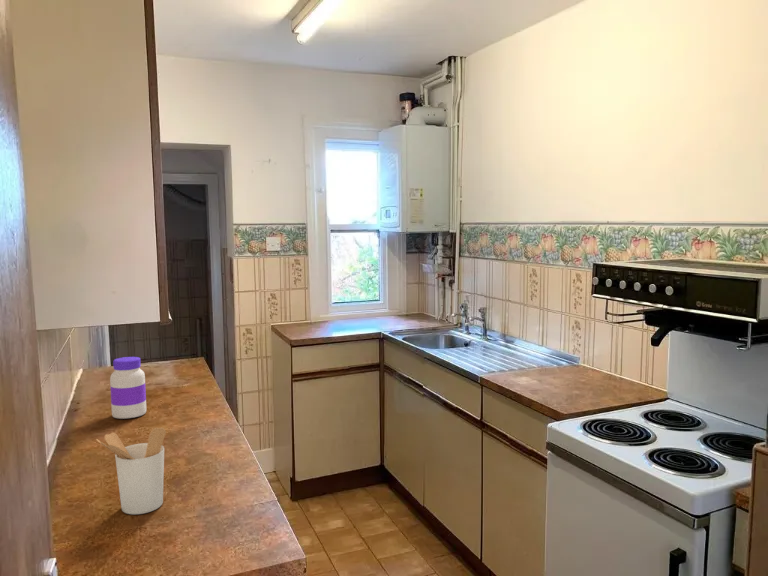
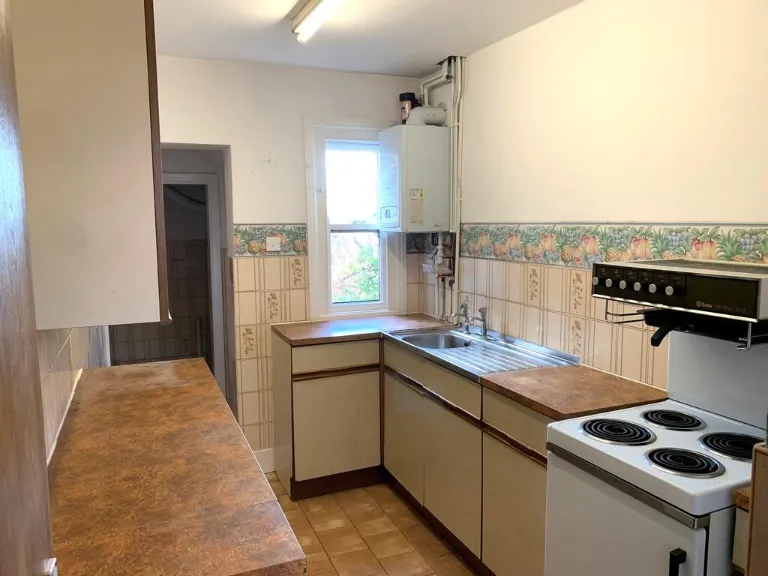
- utensil holder [95,427,167,515]
- jar [109,356,147,420]
